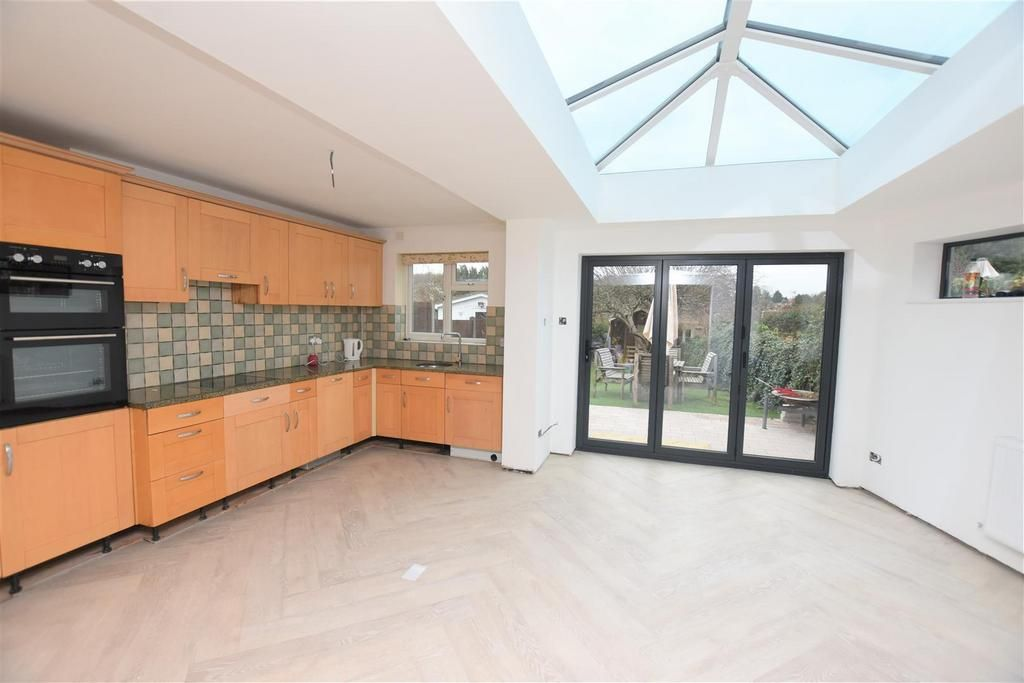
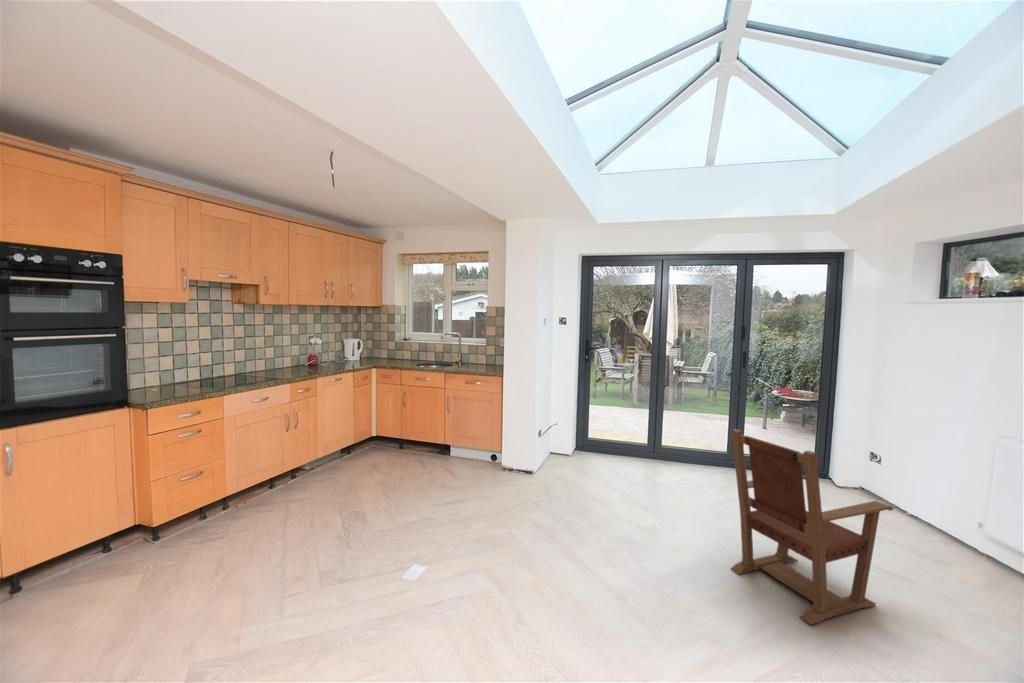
+ armchair [730,428,894,626]
